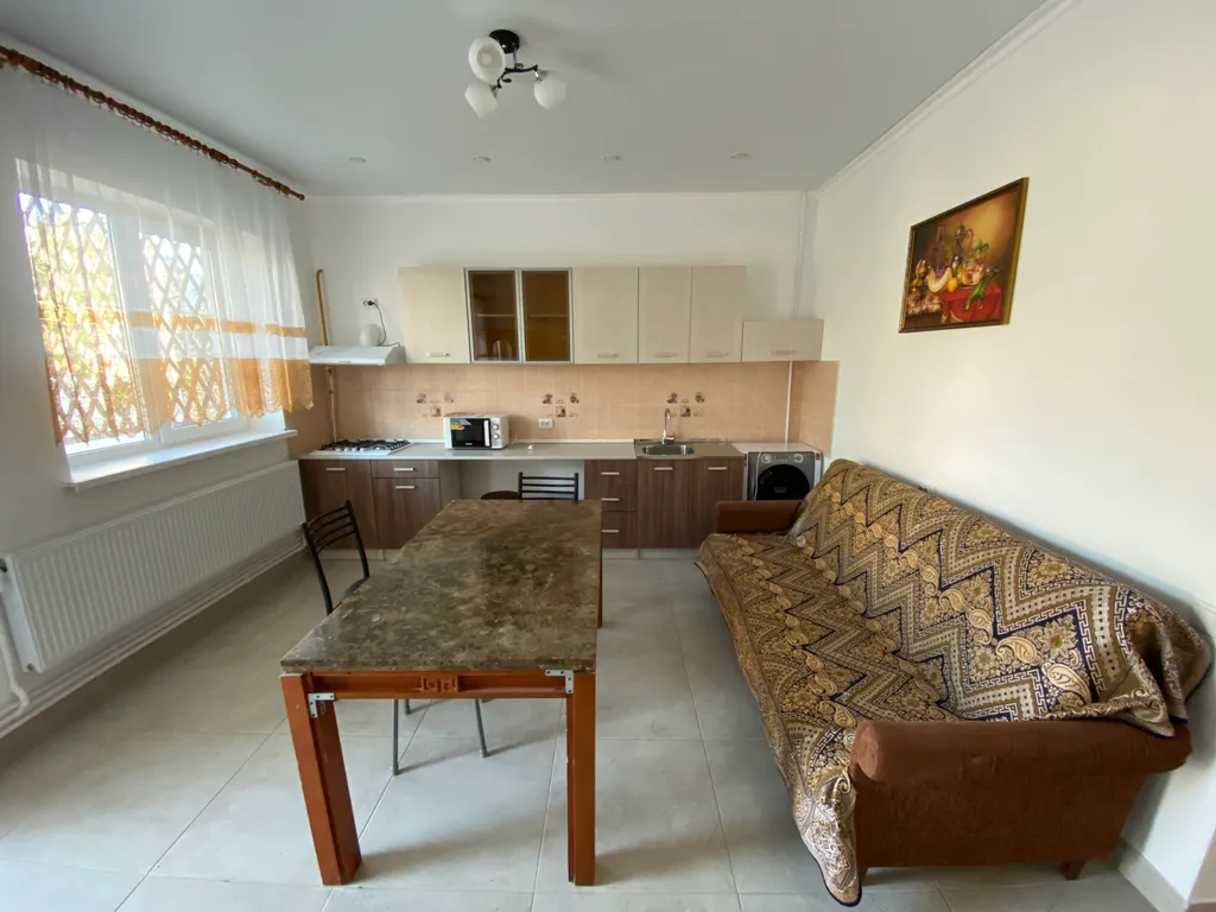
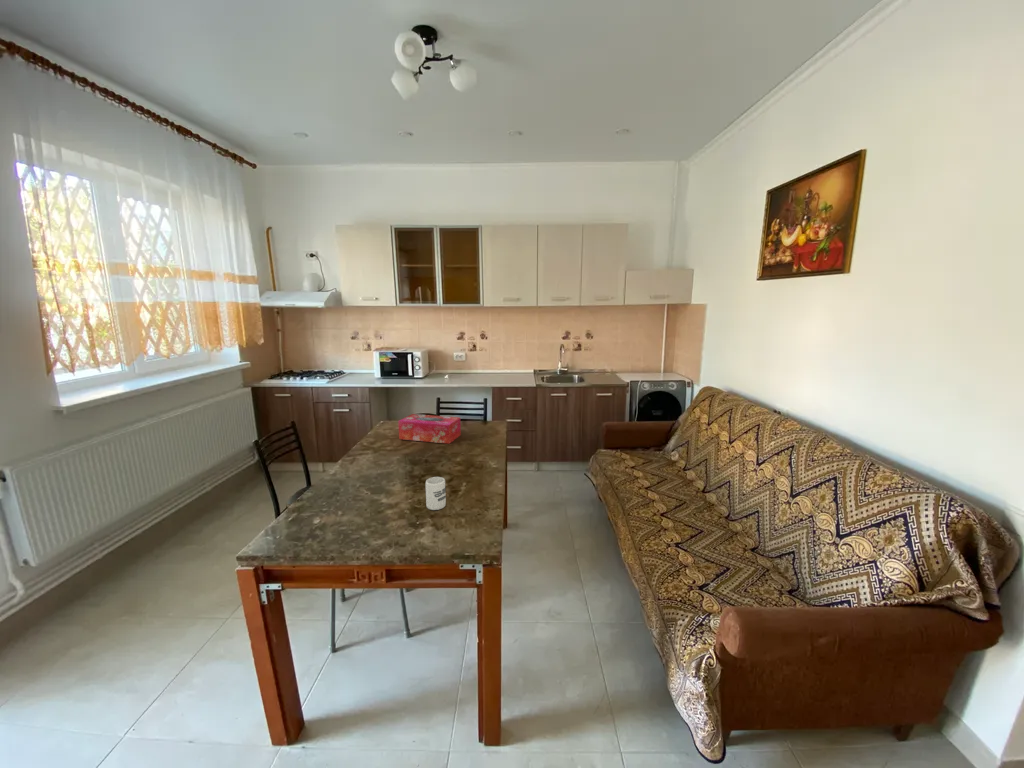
+ tissue box [397,413,462,445]
+ cup [425,476,447,511]
